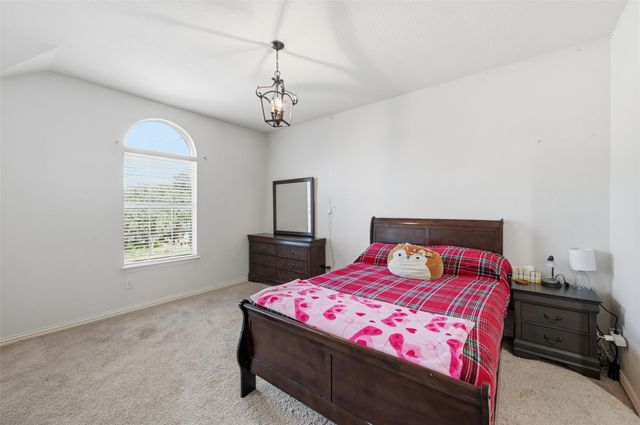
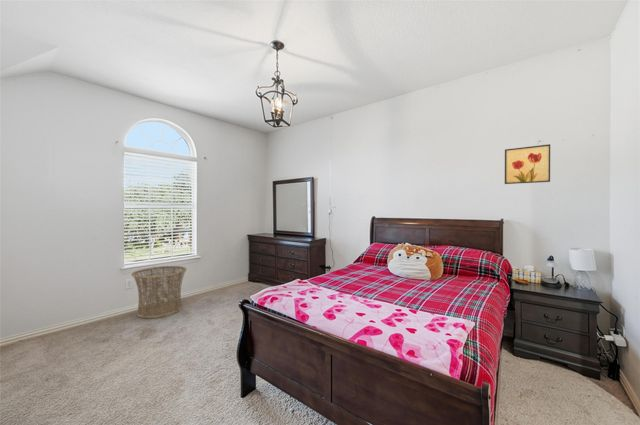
+ wall art [504,143,551,185]
+ basket [130,265,188,319]
